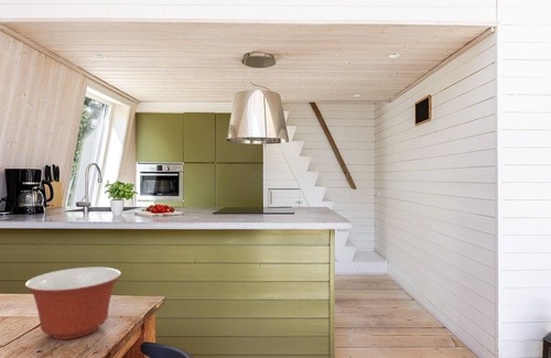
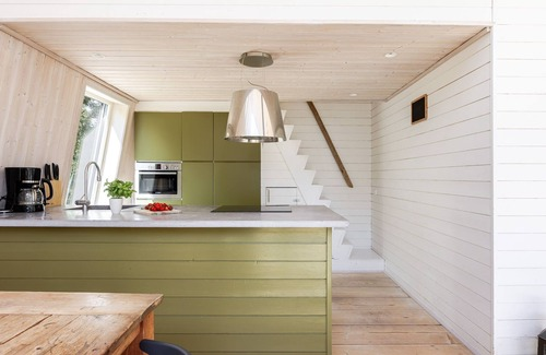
- mixing bowl [24,267,122,340]
